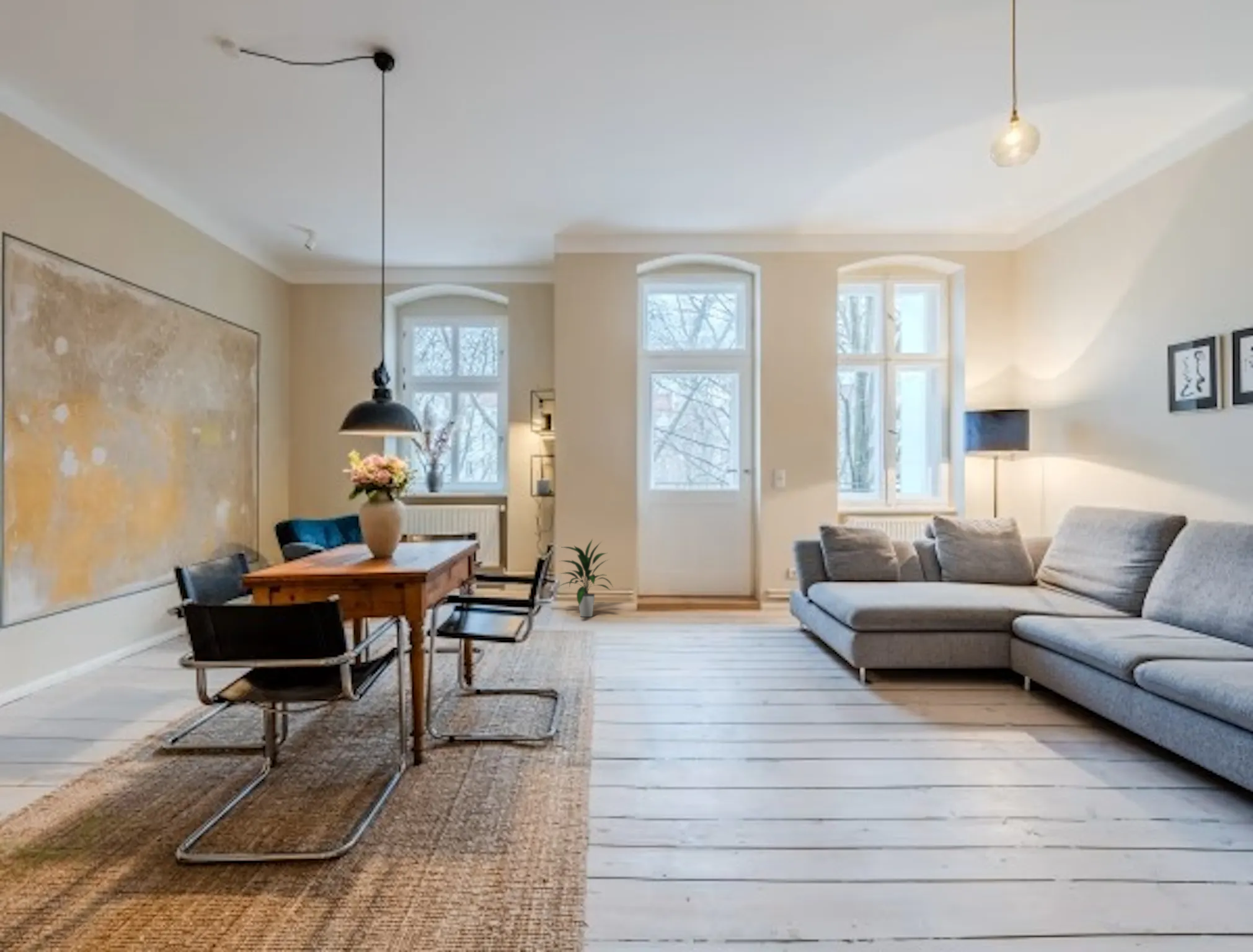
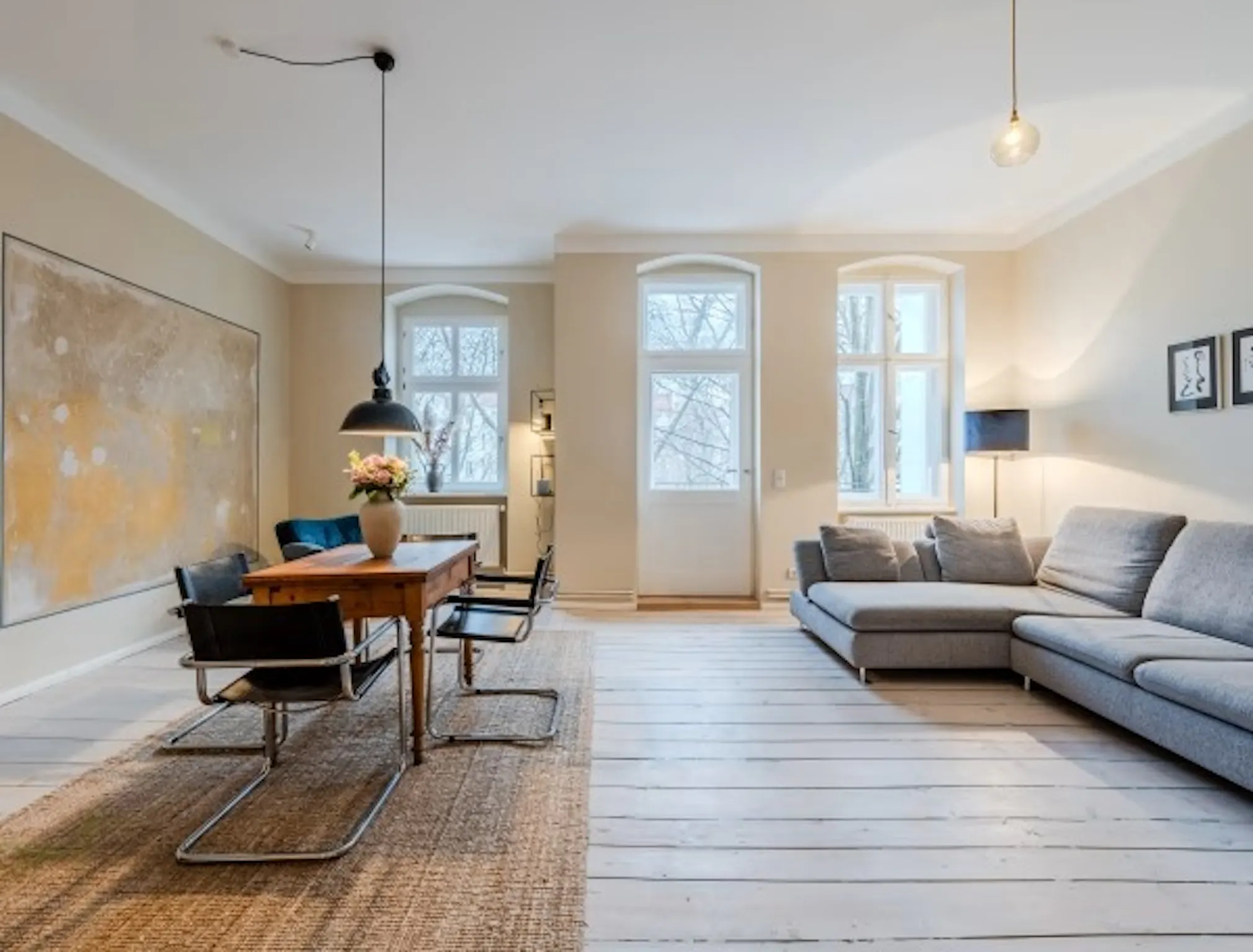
- indoor plant [558,538,613,617]
